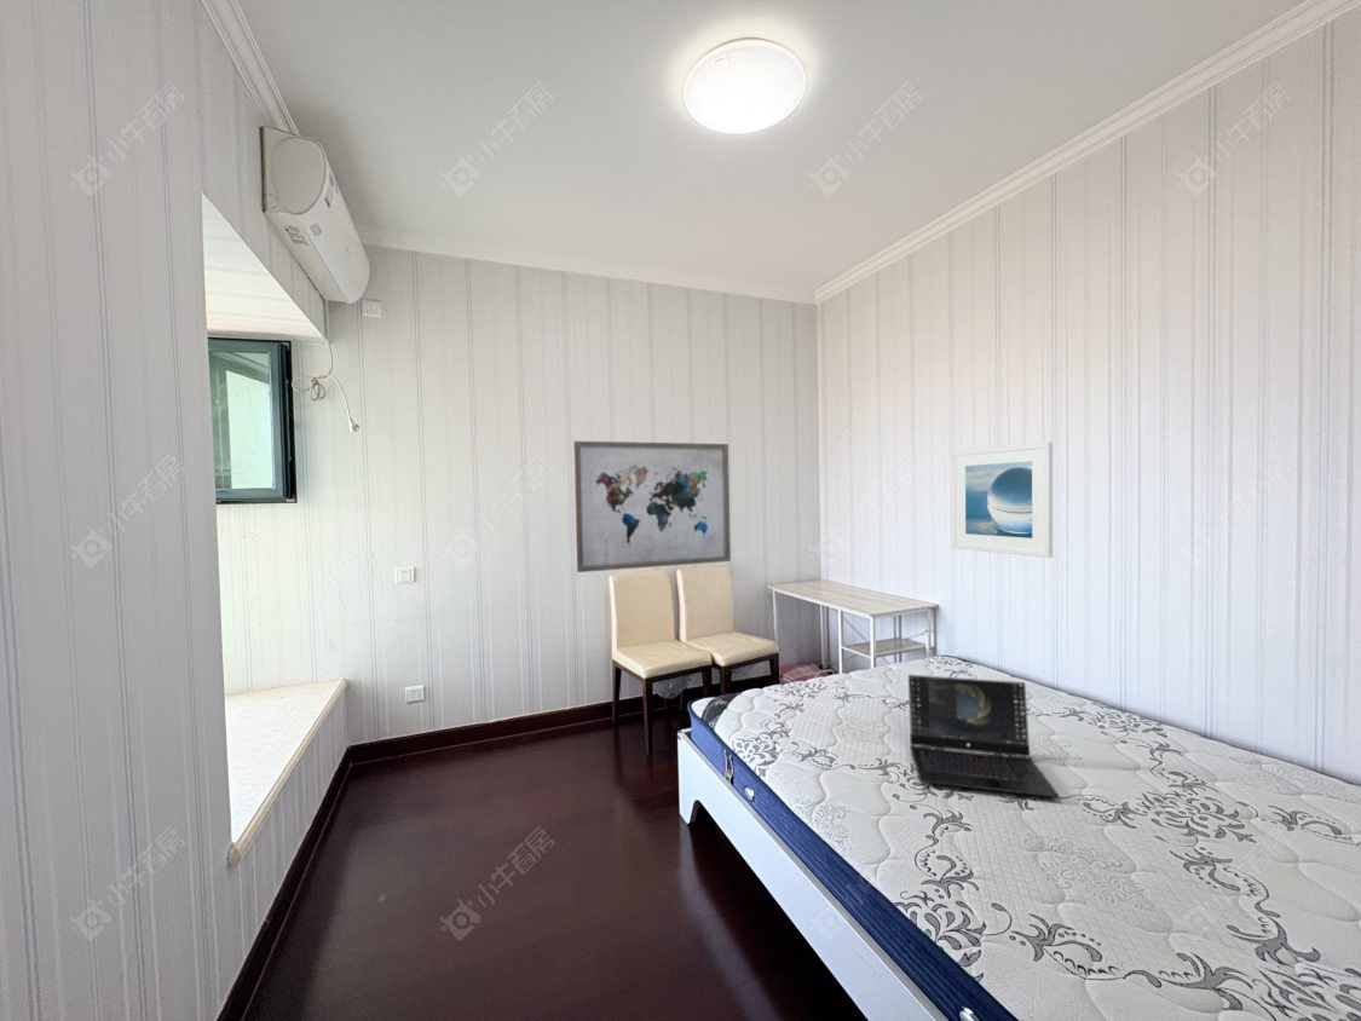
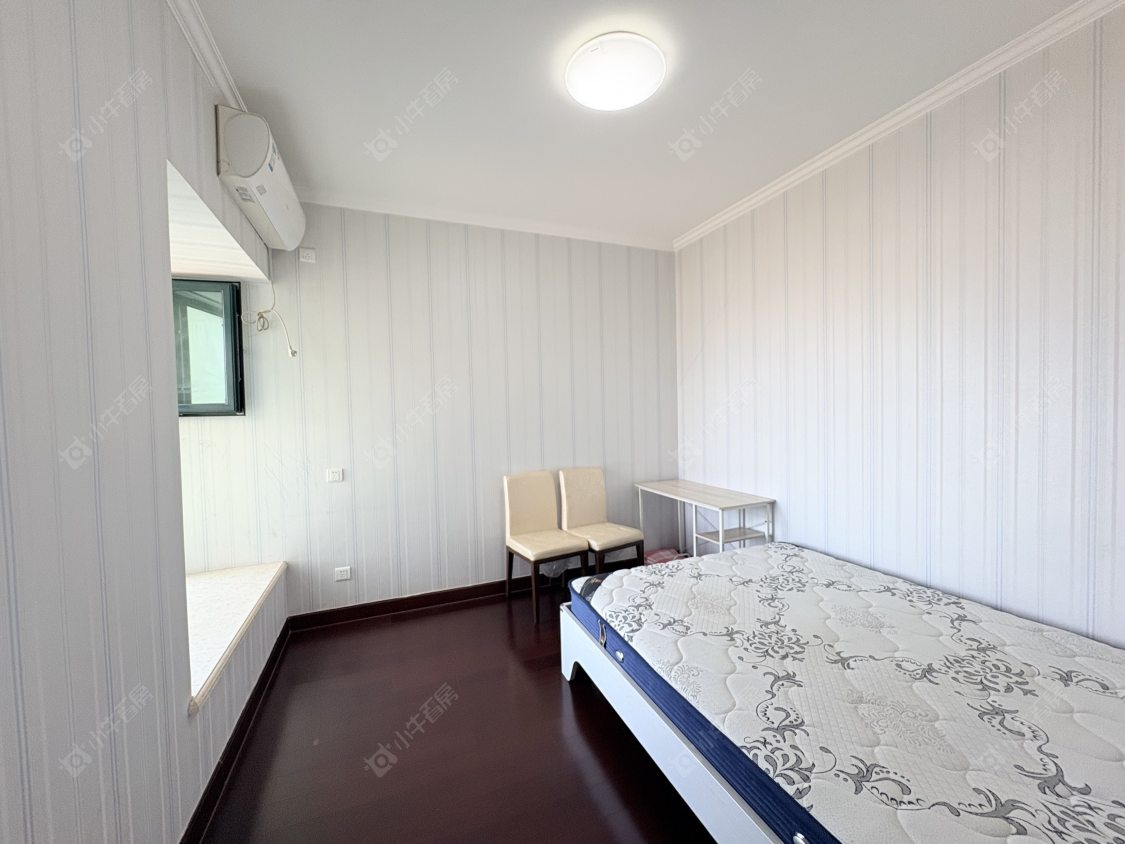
- wall art [572,440,732,573]
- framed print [950,440,1054,559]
- laptop [907,674,1060,798]
